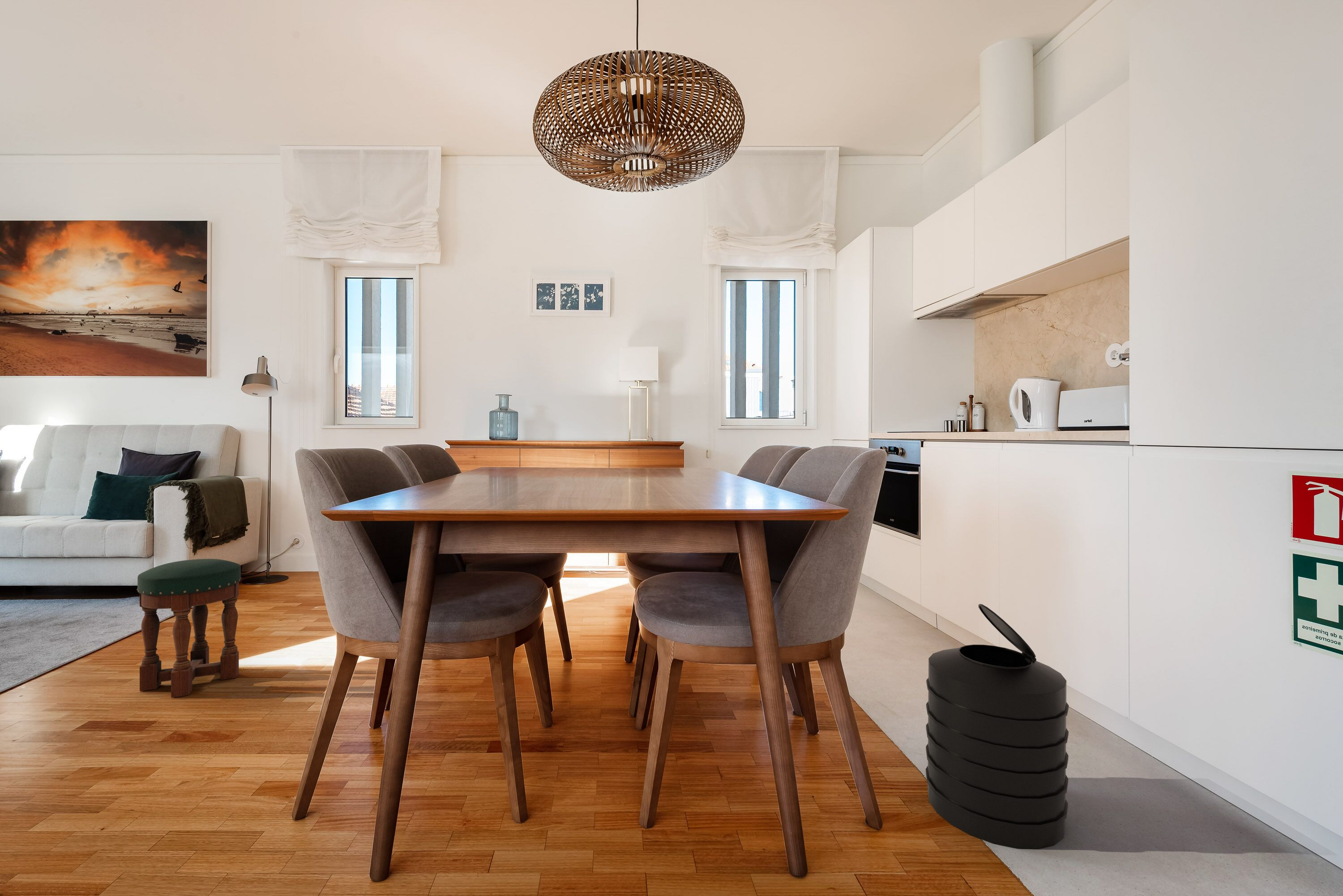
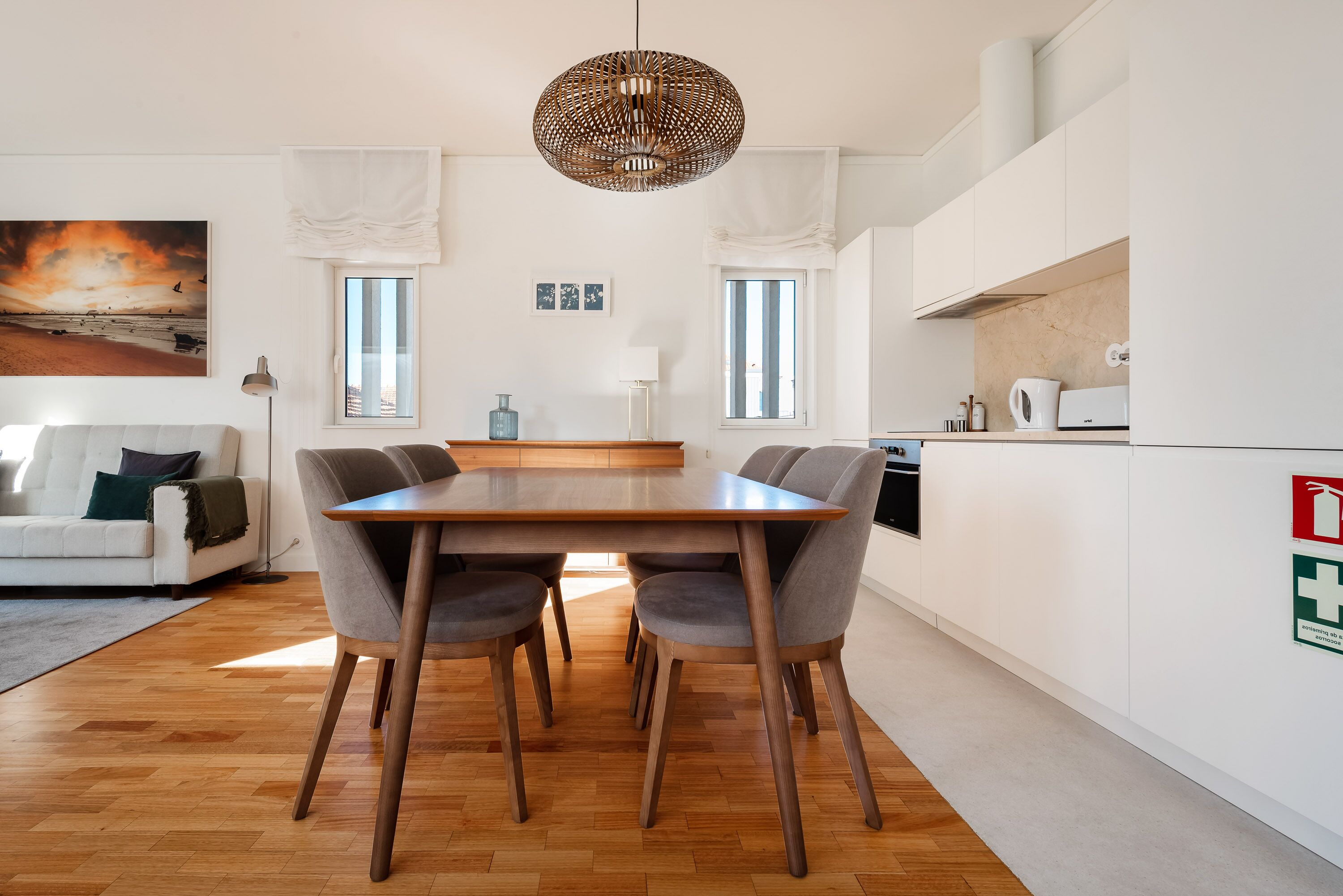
- stool [137,559,242,698]
- trash can [925,603,1069,849]
